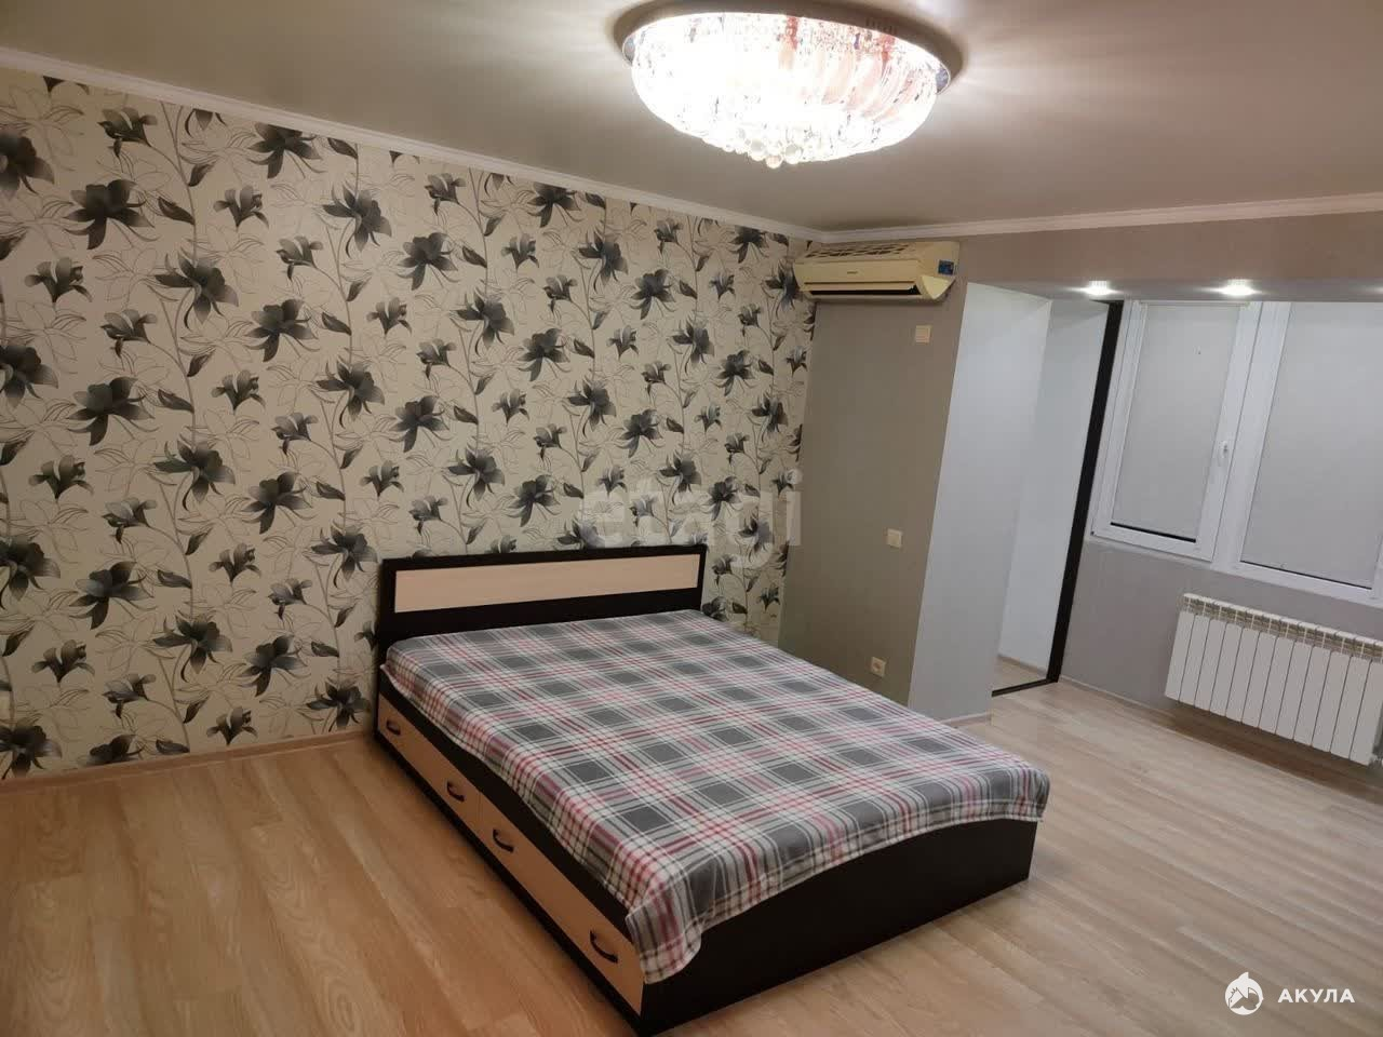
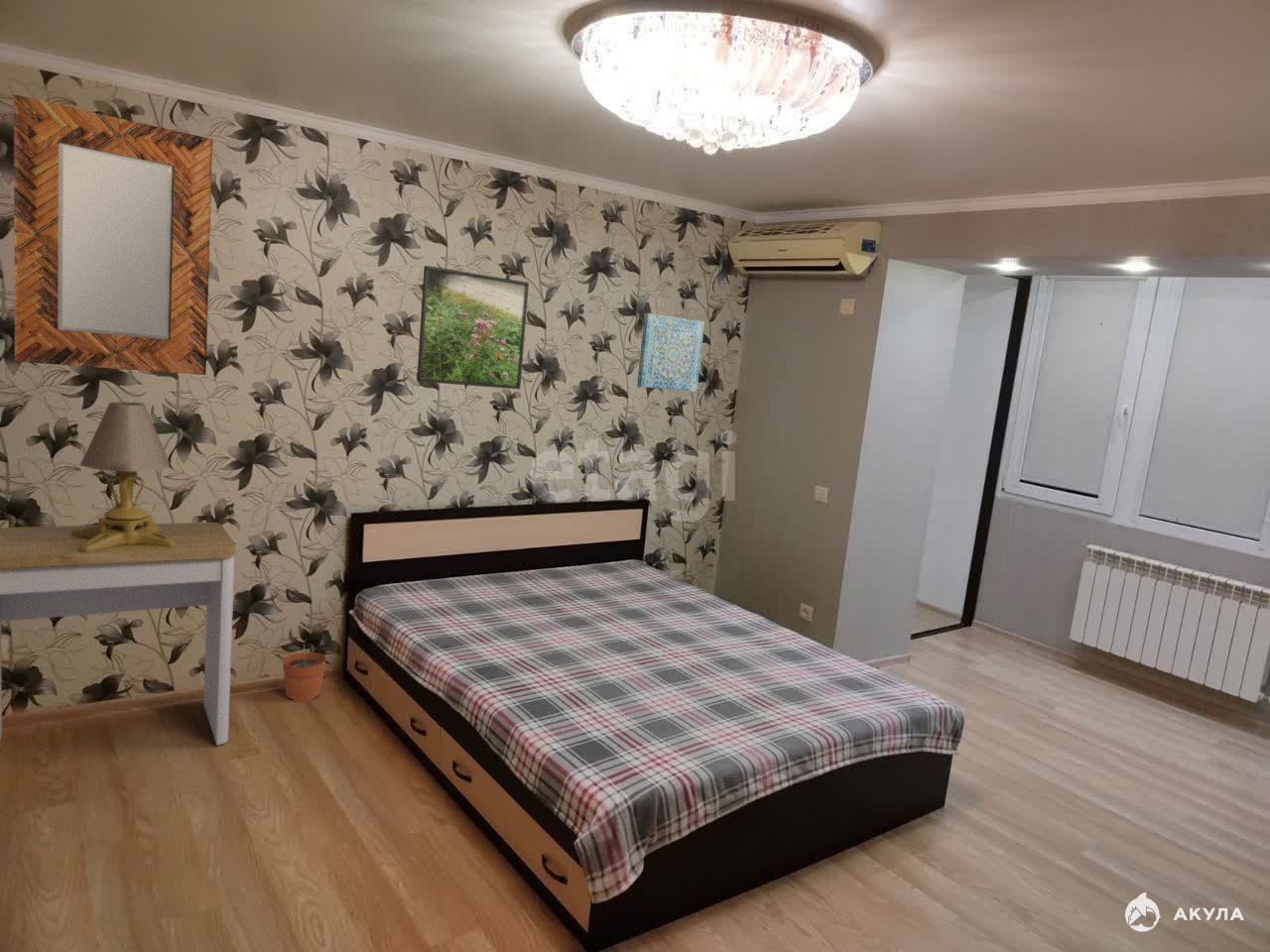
+ plant pot [282,638,327,702]
+ desk [0,522,236,747]
+ wall art [636,312,705,393]
+ lamp [71,401,175,552]
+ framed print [416,265,530,390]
+ home mirror [13,94,213,376]
